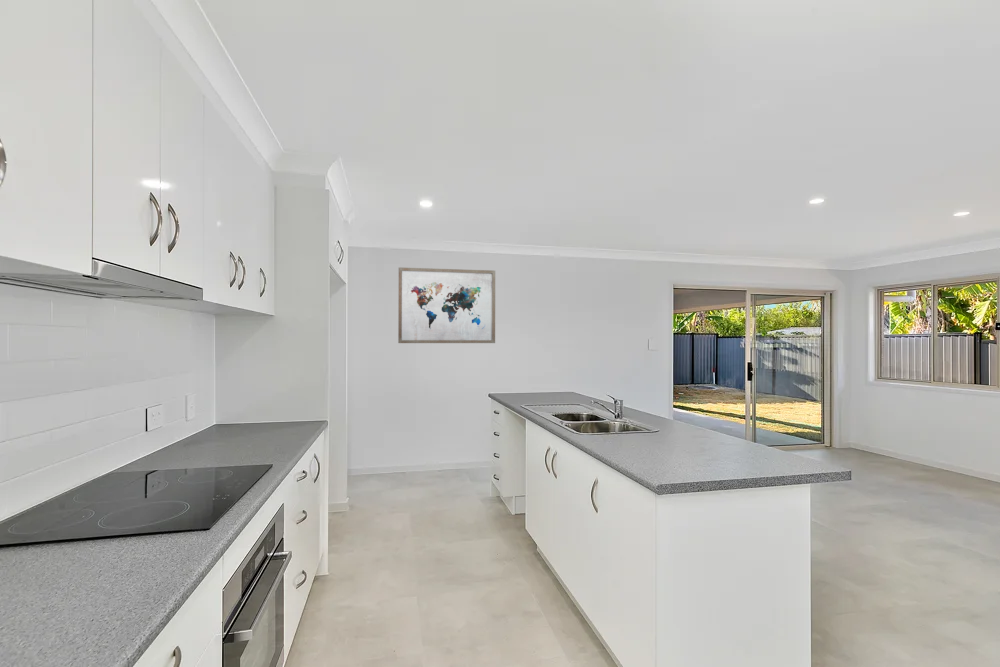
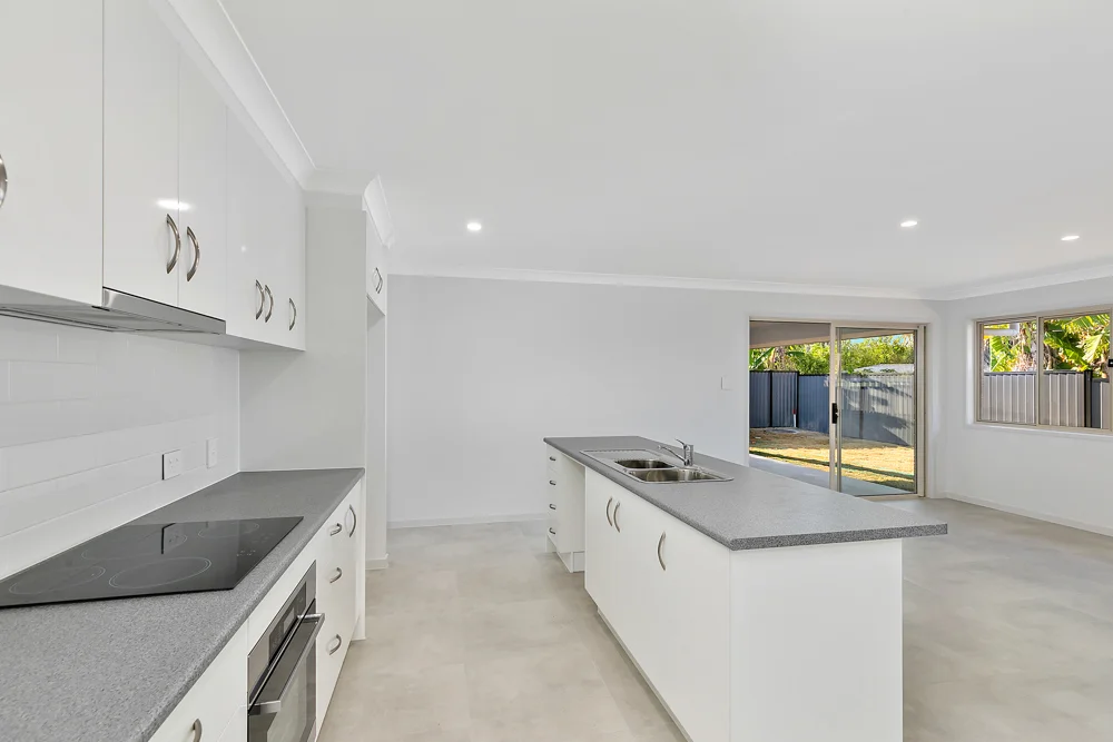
- wall art [397,266,496,344]
